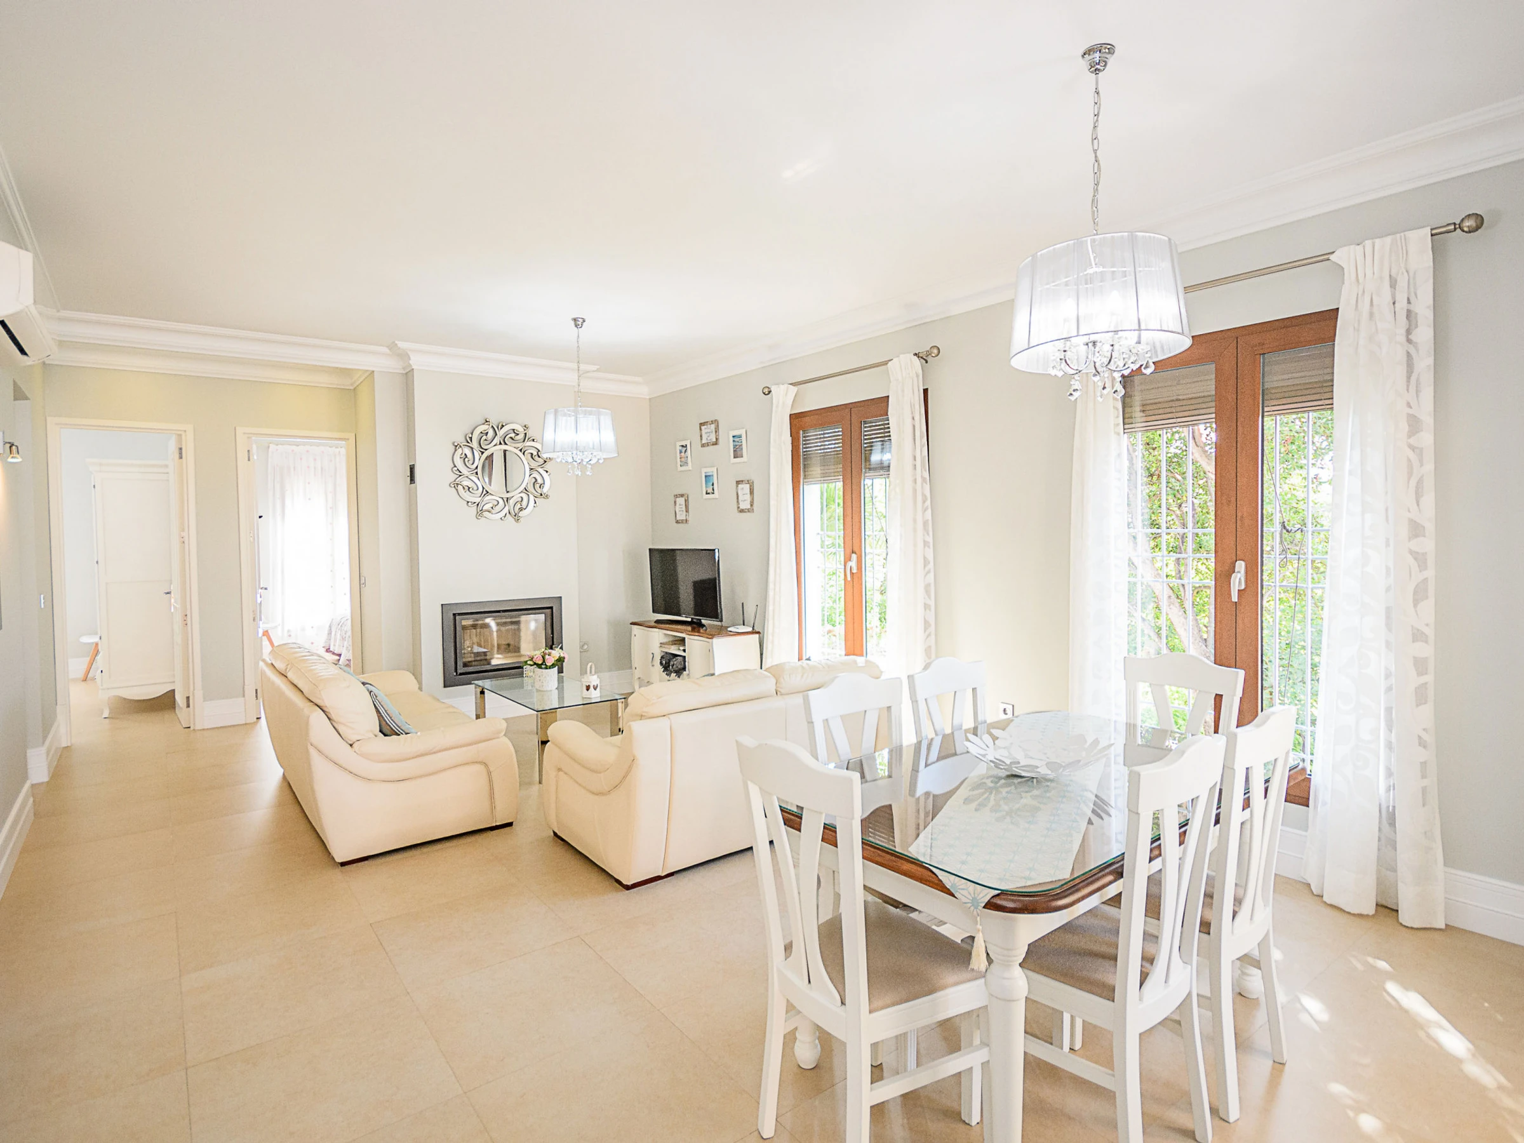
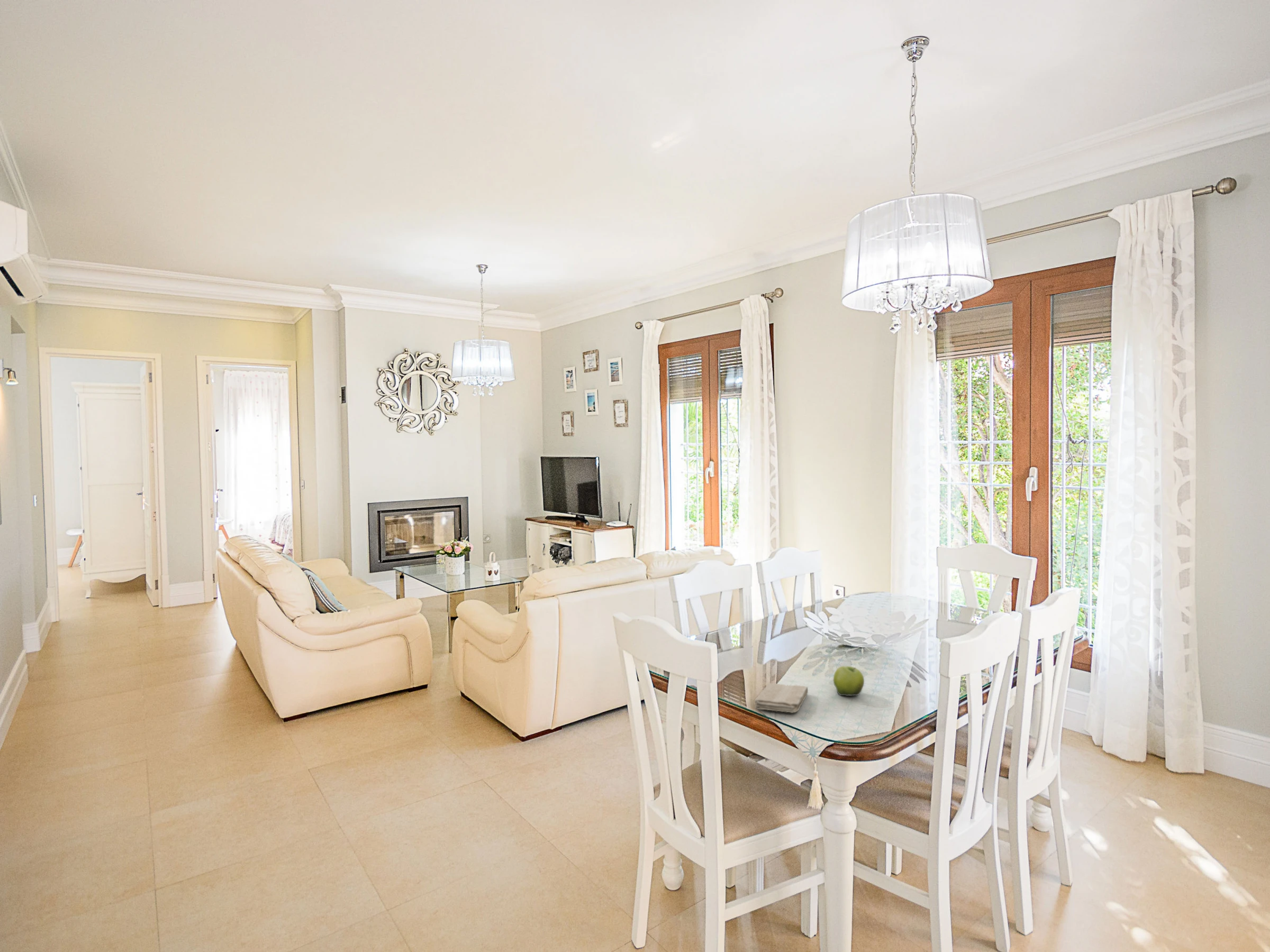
+ washcloth [754,683,809,713]
+ fruit [833,665,865,697]
